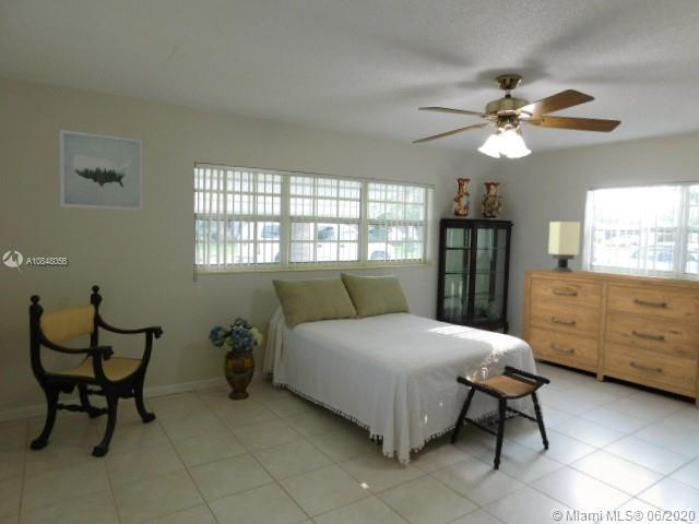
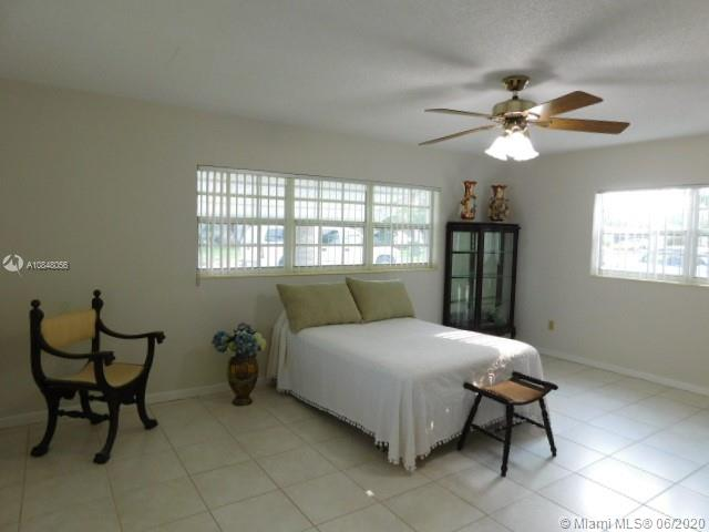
- dresser [520,269,699,408]
- table lamp [547,221,581,273]
- wall art [59,129,143,212]
